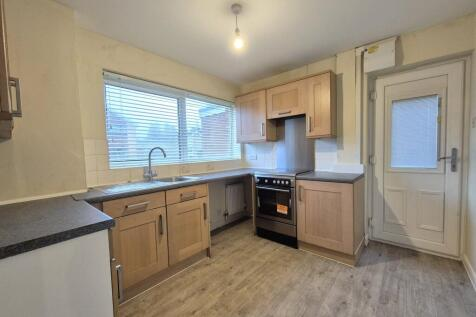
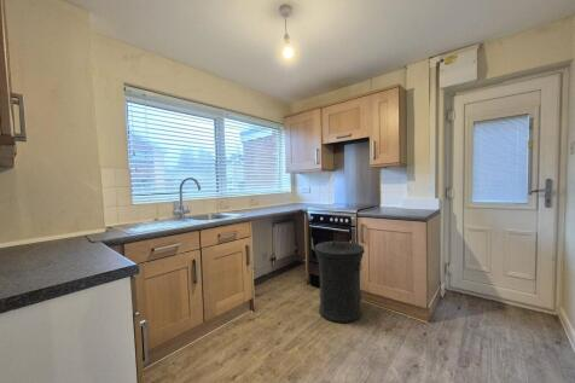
+ trash can [313,240,366,324]
